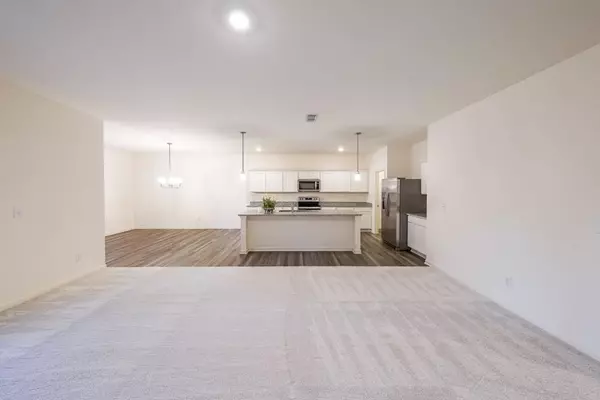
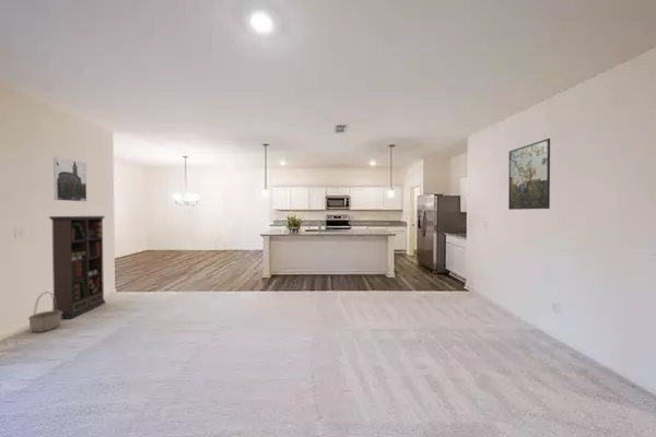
+ bookcase [48,215,107,320]
+ basket [27,291,62,333]
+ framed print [52,156,87,202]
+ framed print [507,138,551,211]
